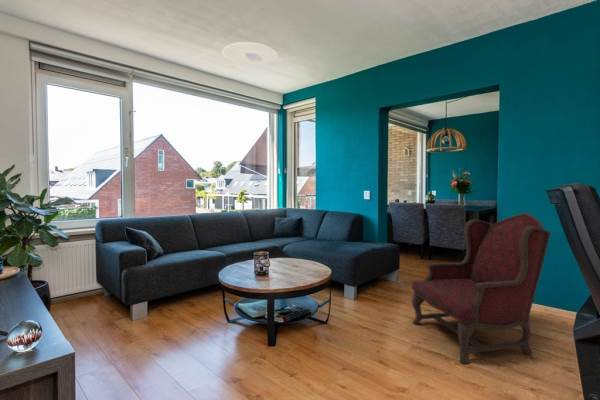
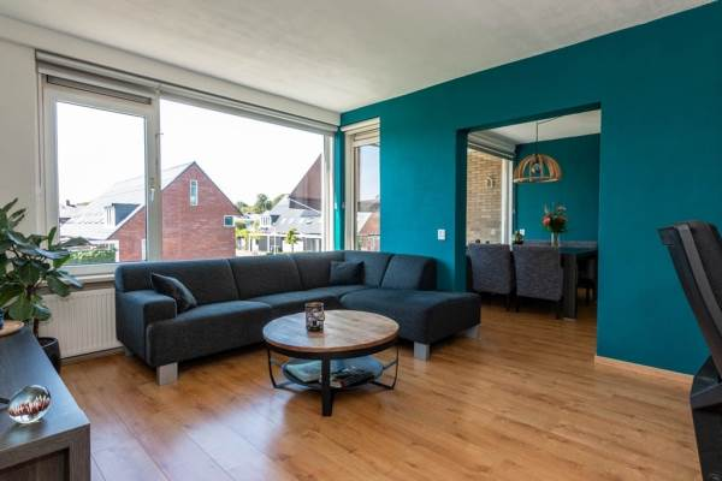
- ceiling light [221,41,279,67]
- armchair [411,212,552,365]
